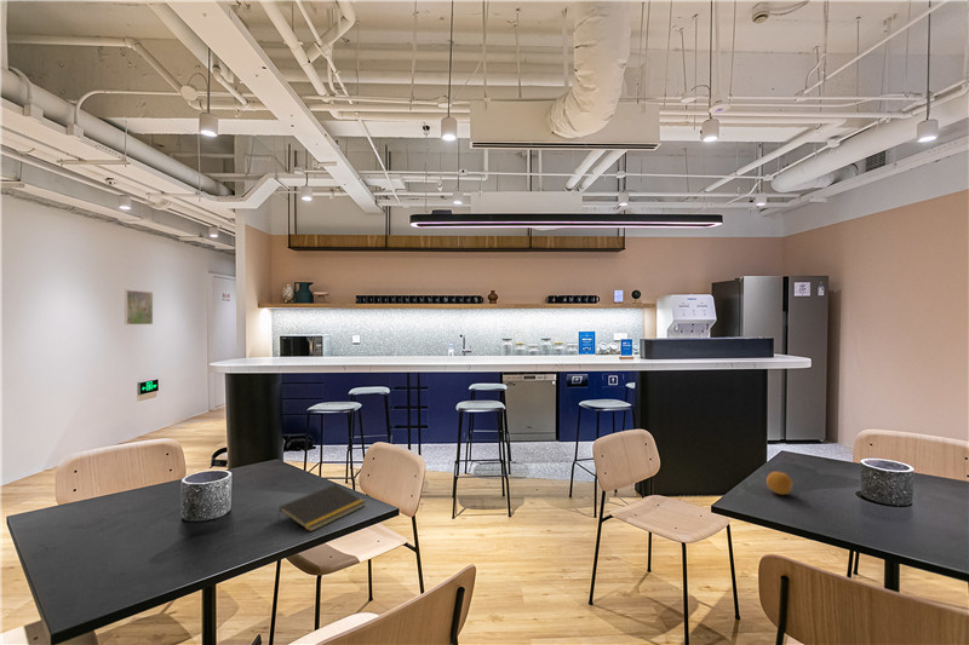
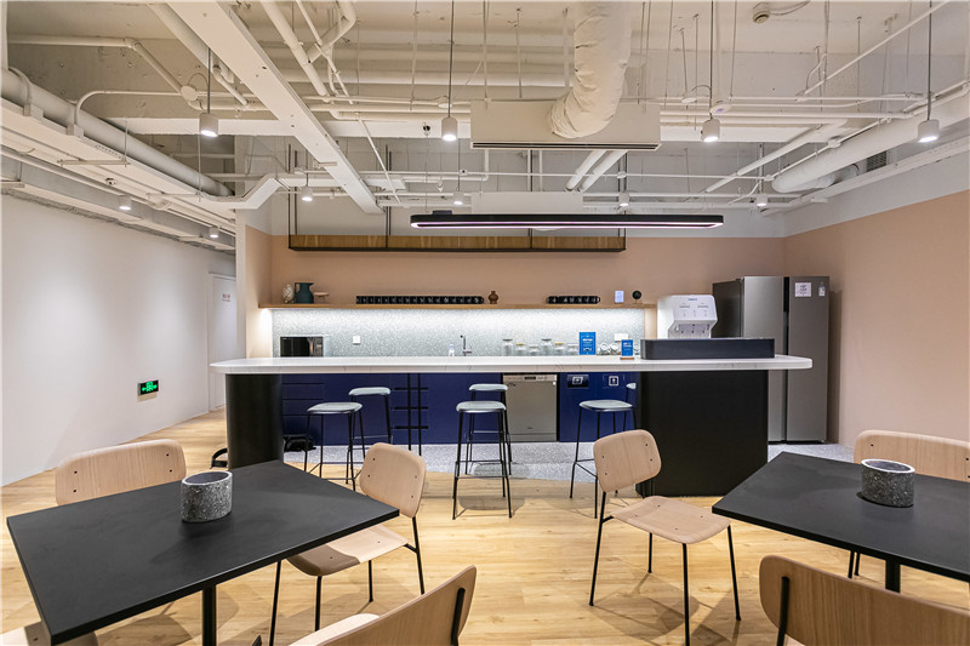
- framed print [124,289,154,326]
- fruit [766,471,793,496]
- notepad [276,484,367,532]
